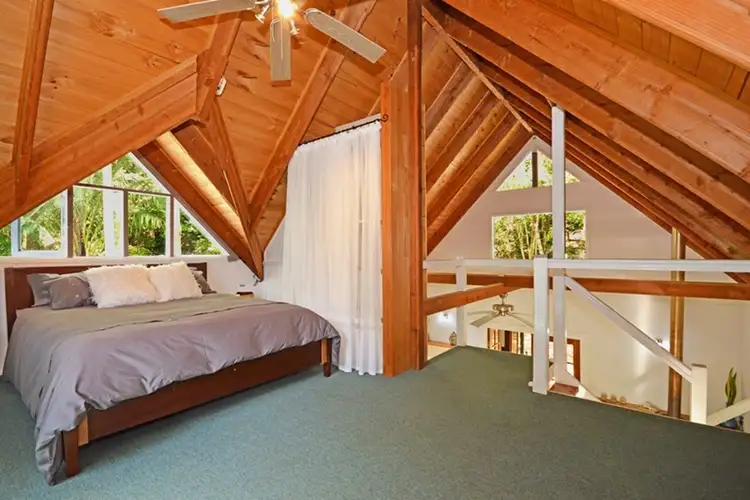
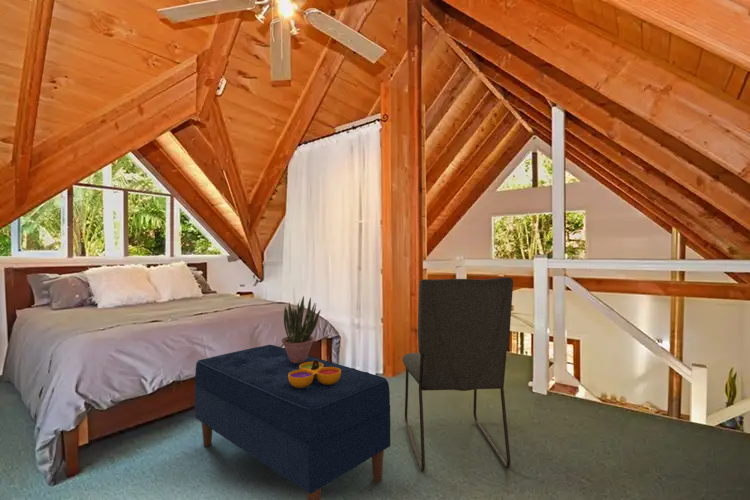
+ potted plant [281,295,322,363]
+ decorative bowl [288,359,341,388]
+ chair [402,276,514,472]
+ bench [194,344,392,500]
